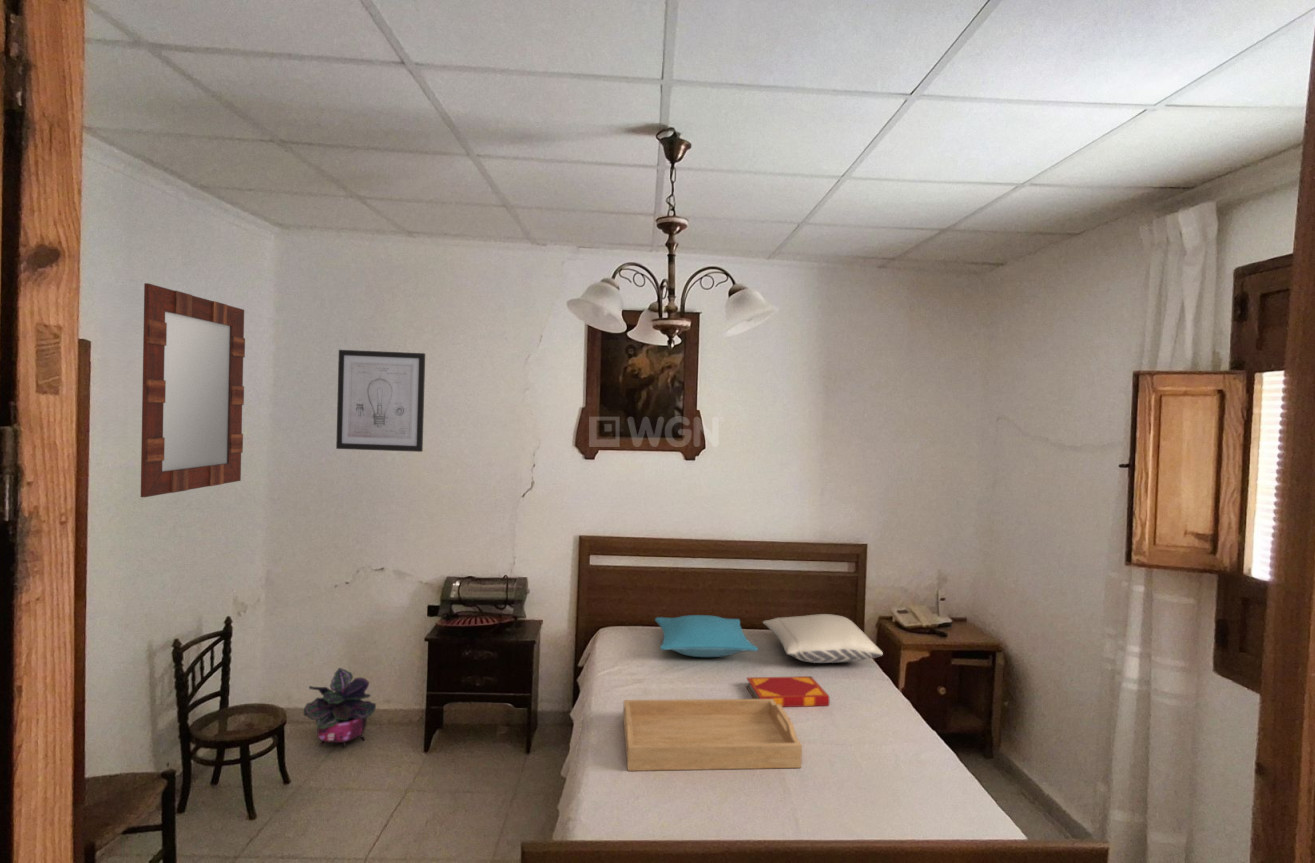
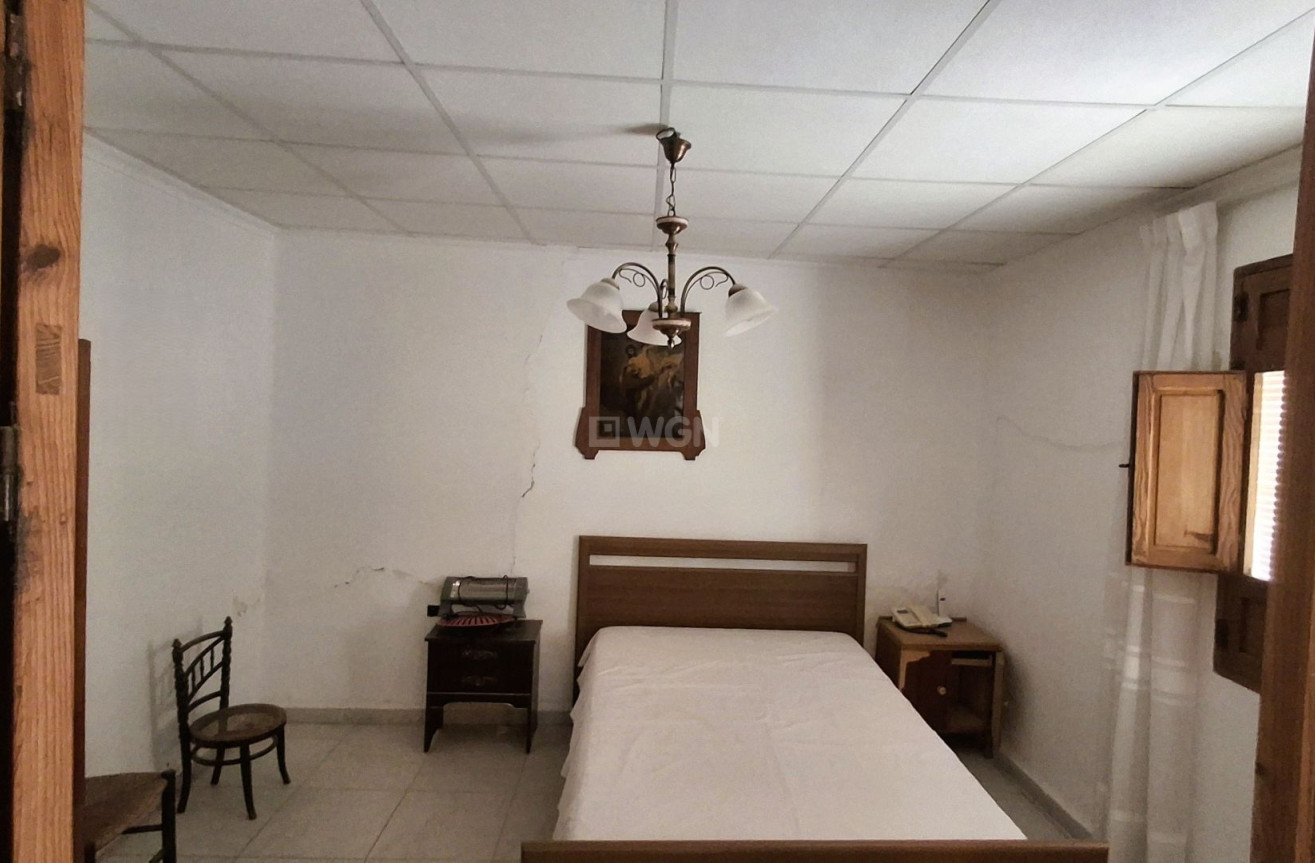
- pillow [654,614,759,658]
- pillow [762,613,884,664]
- wall art [335,349,426,453]
- hardback book [745,675,830,708]
- potted plant [303,667,377,748]
- home mirror [140,282,246,498]
- serving tray [622,698,803,772]
